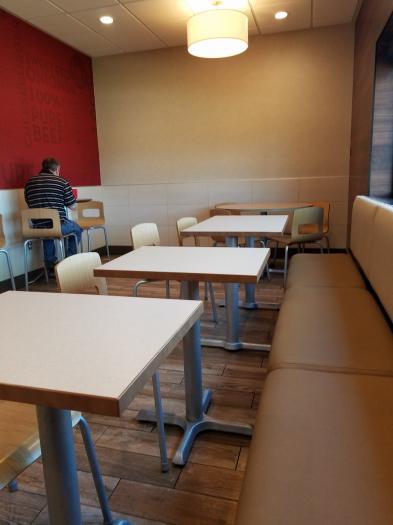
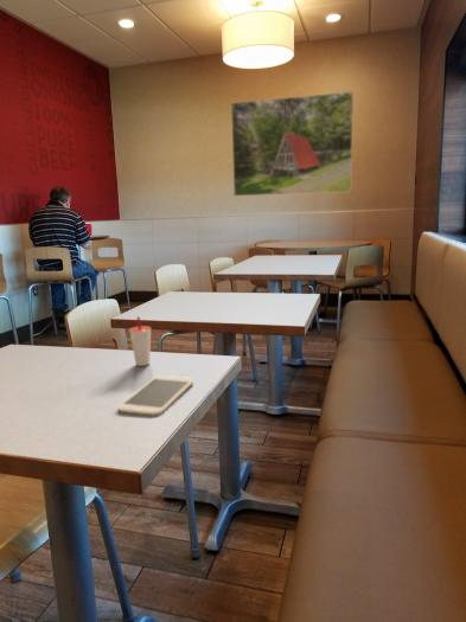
+ smartphone [117,374,194,417]
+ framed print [230,90,355,197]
+ cup [128,315,152,367]
